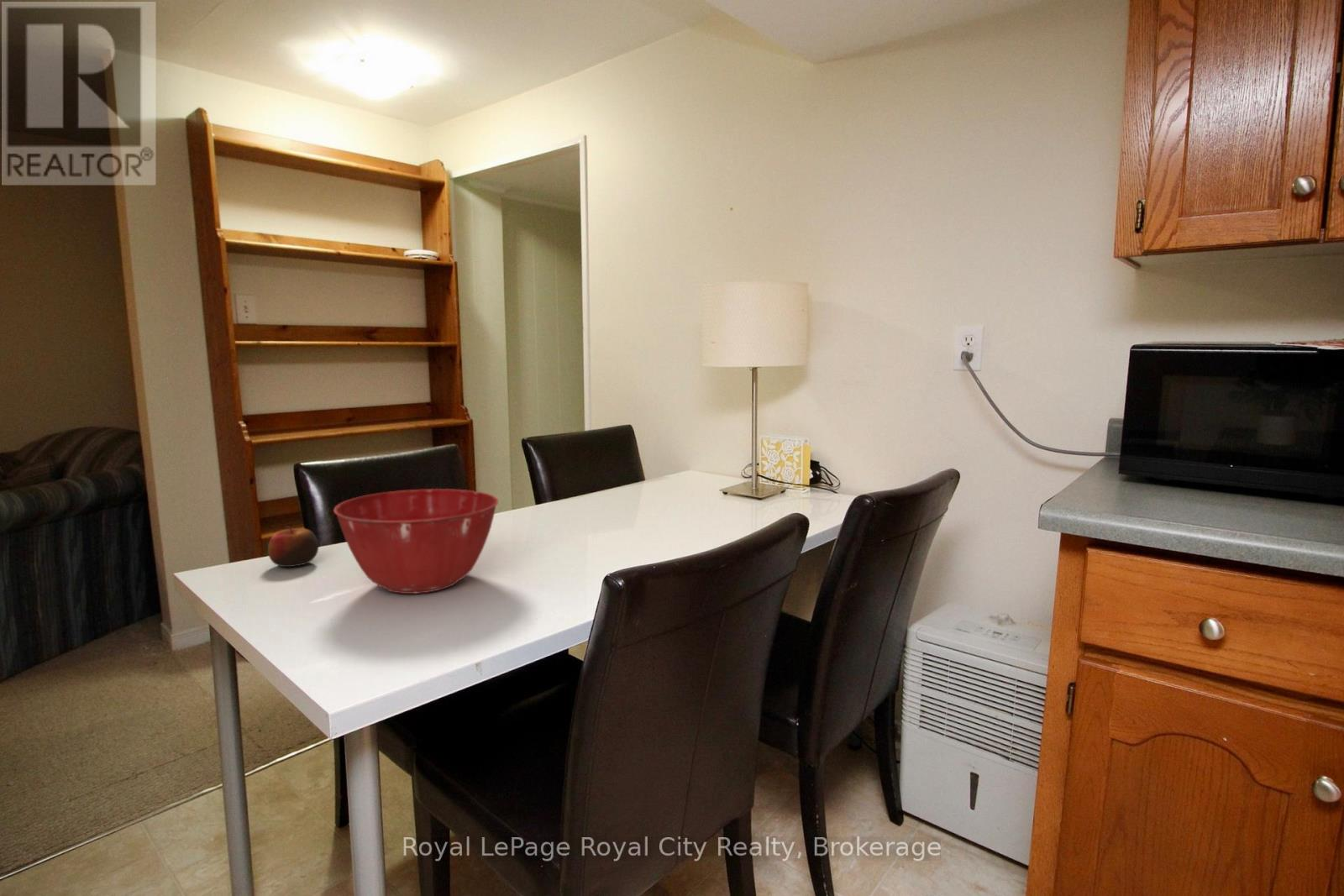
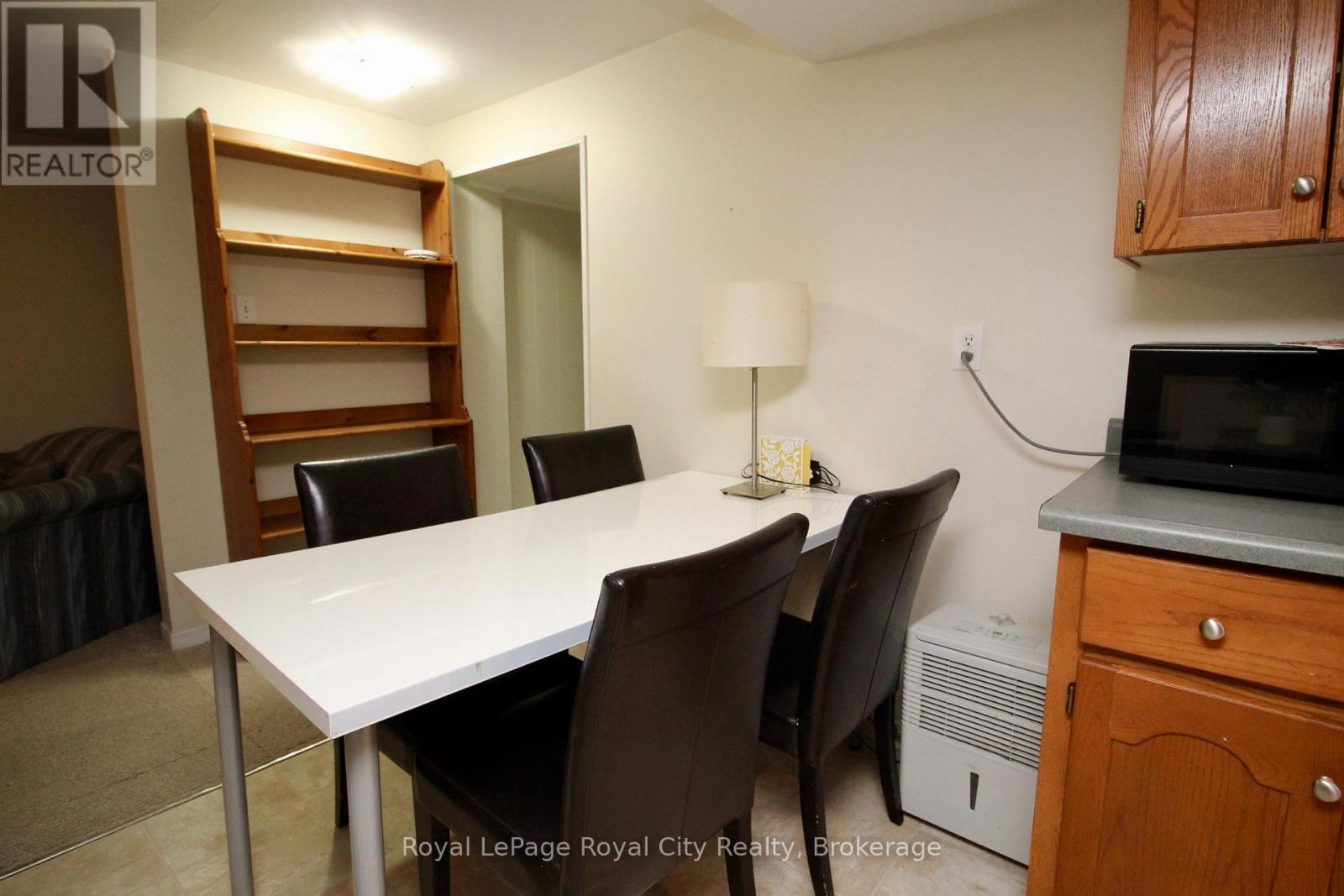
- apple [267,526,319,568]
- mixing bowl [333,488,499,595]
